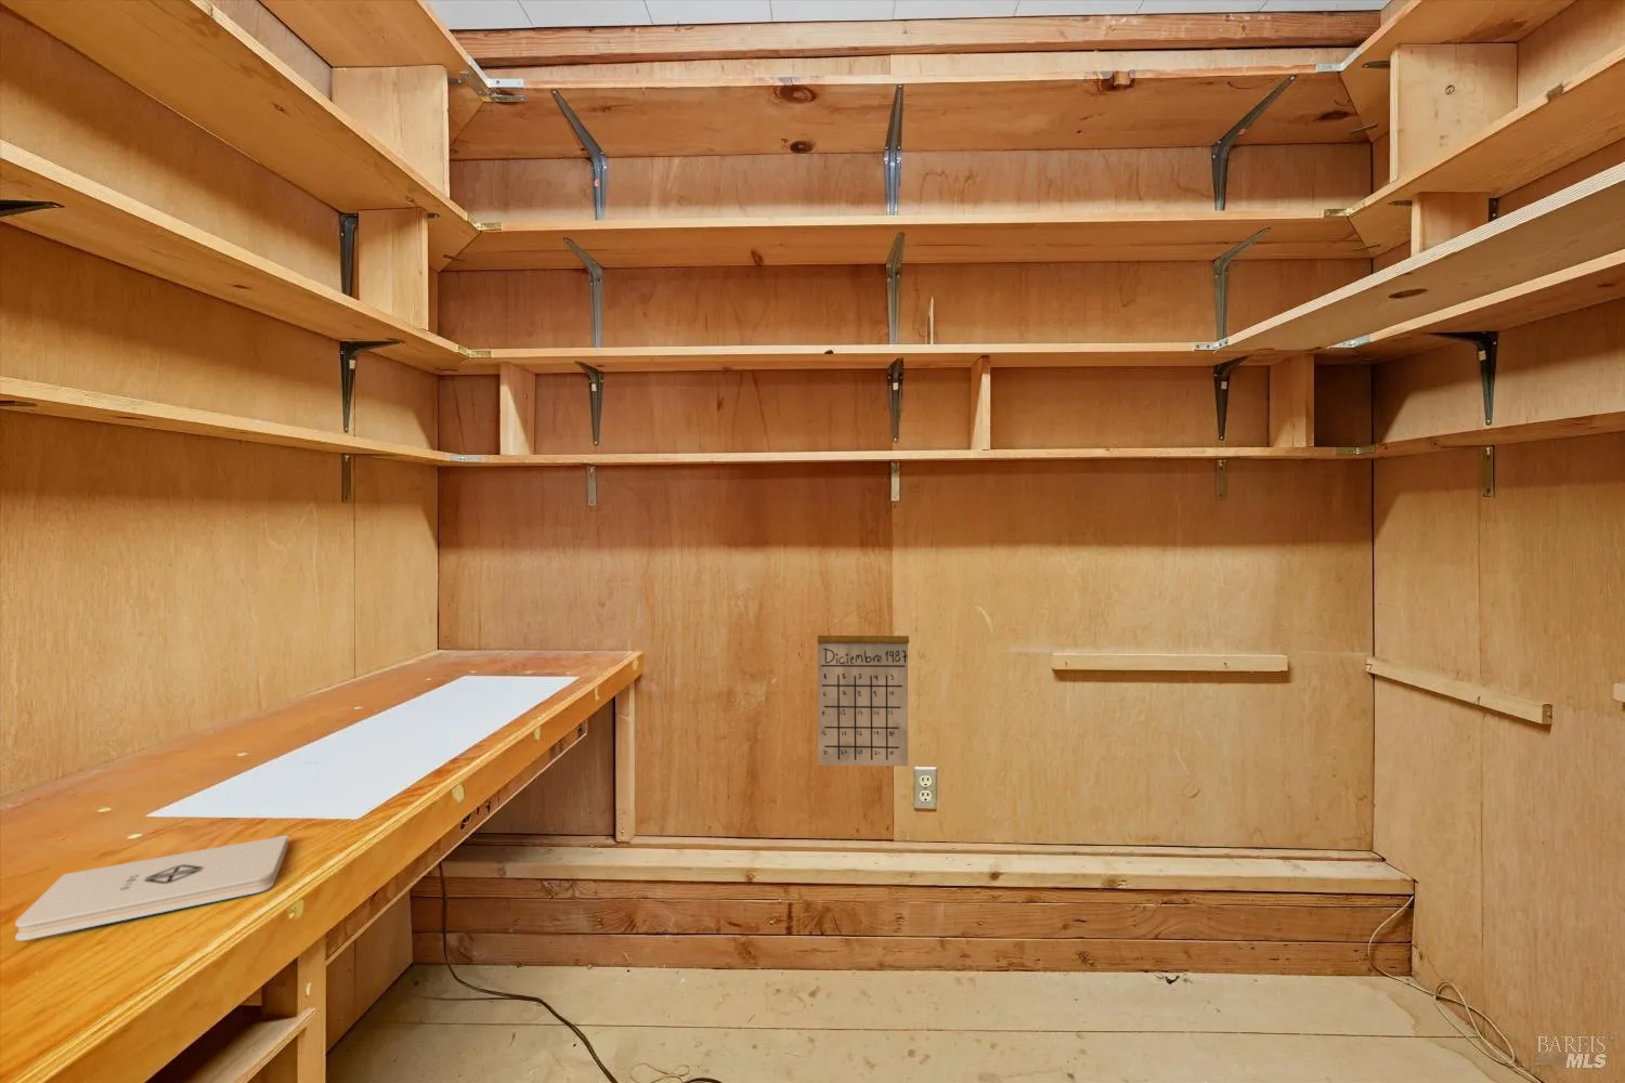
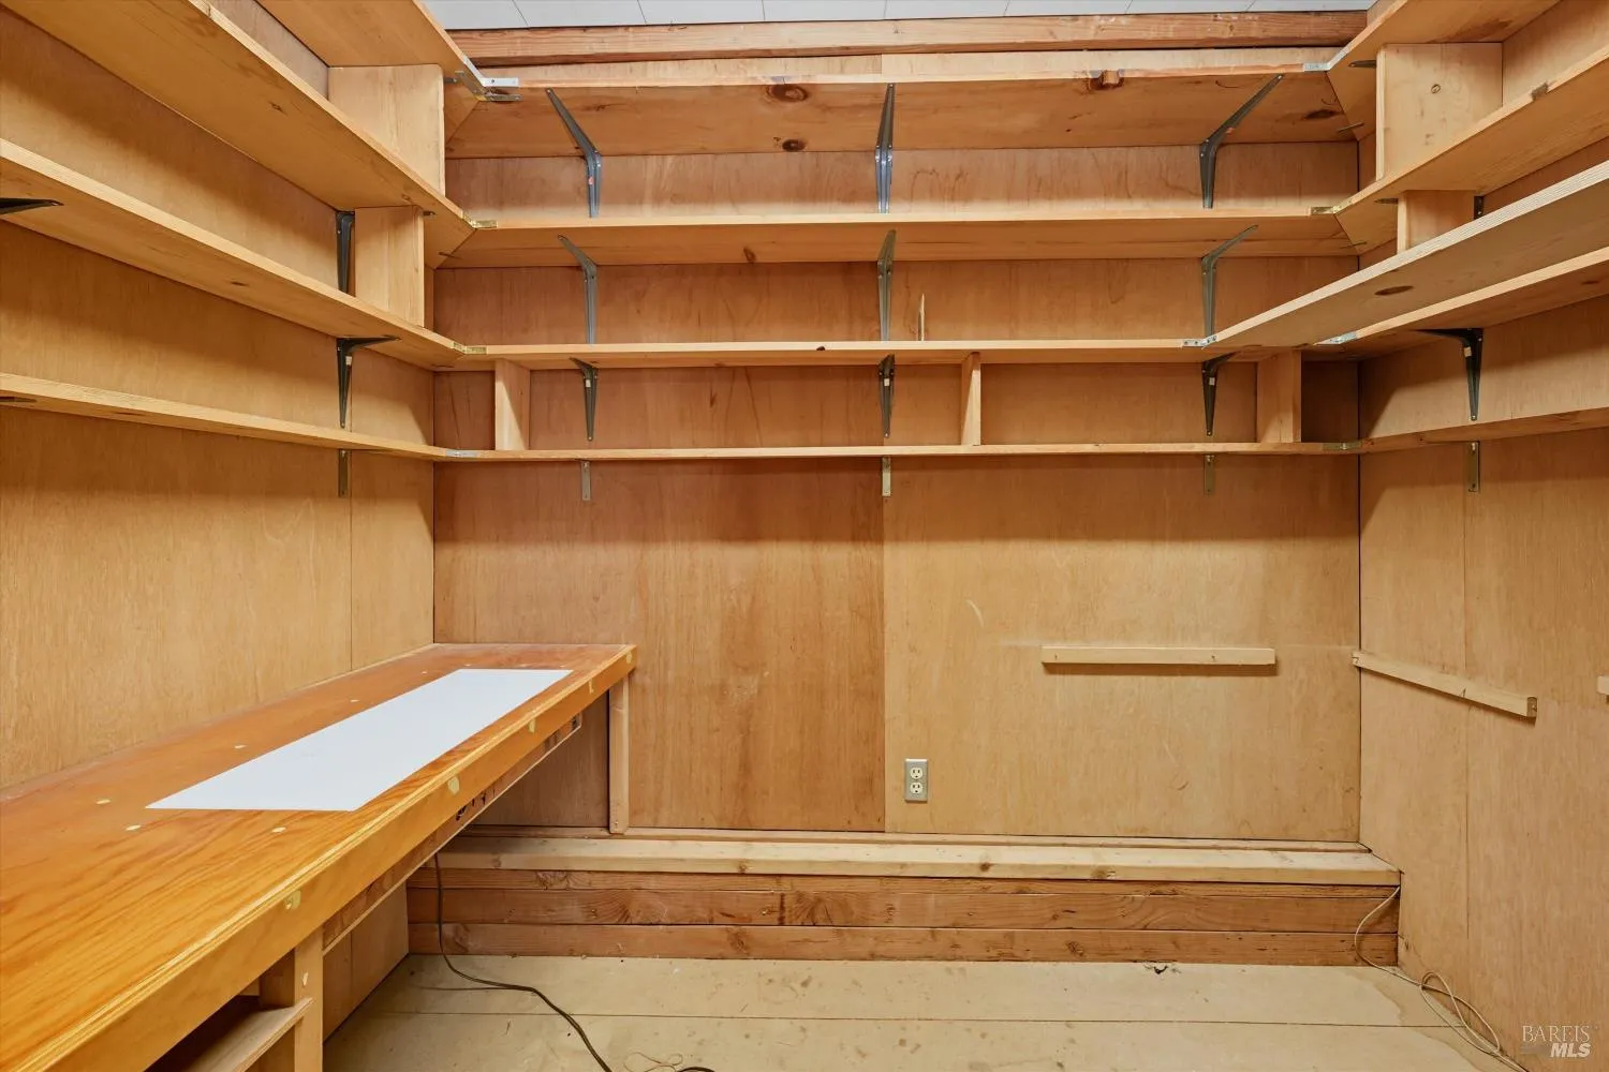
- notepad [15,834,289,942]
- calendar [817,604,910,766]
